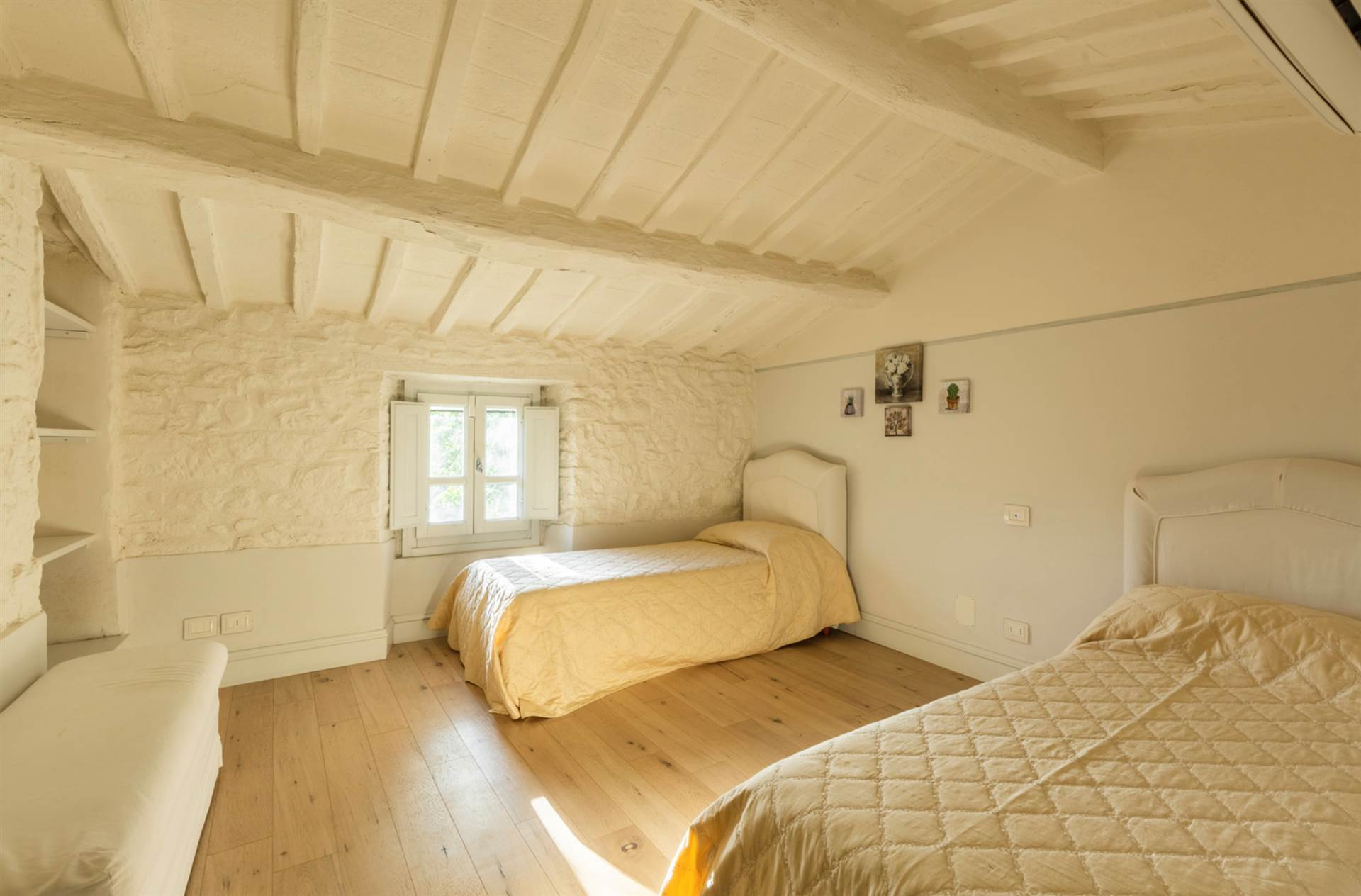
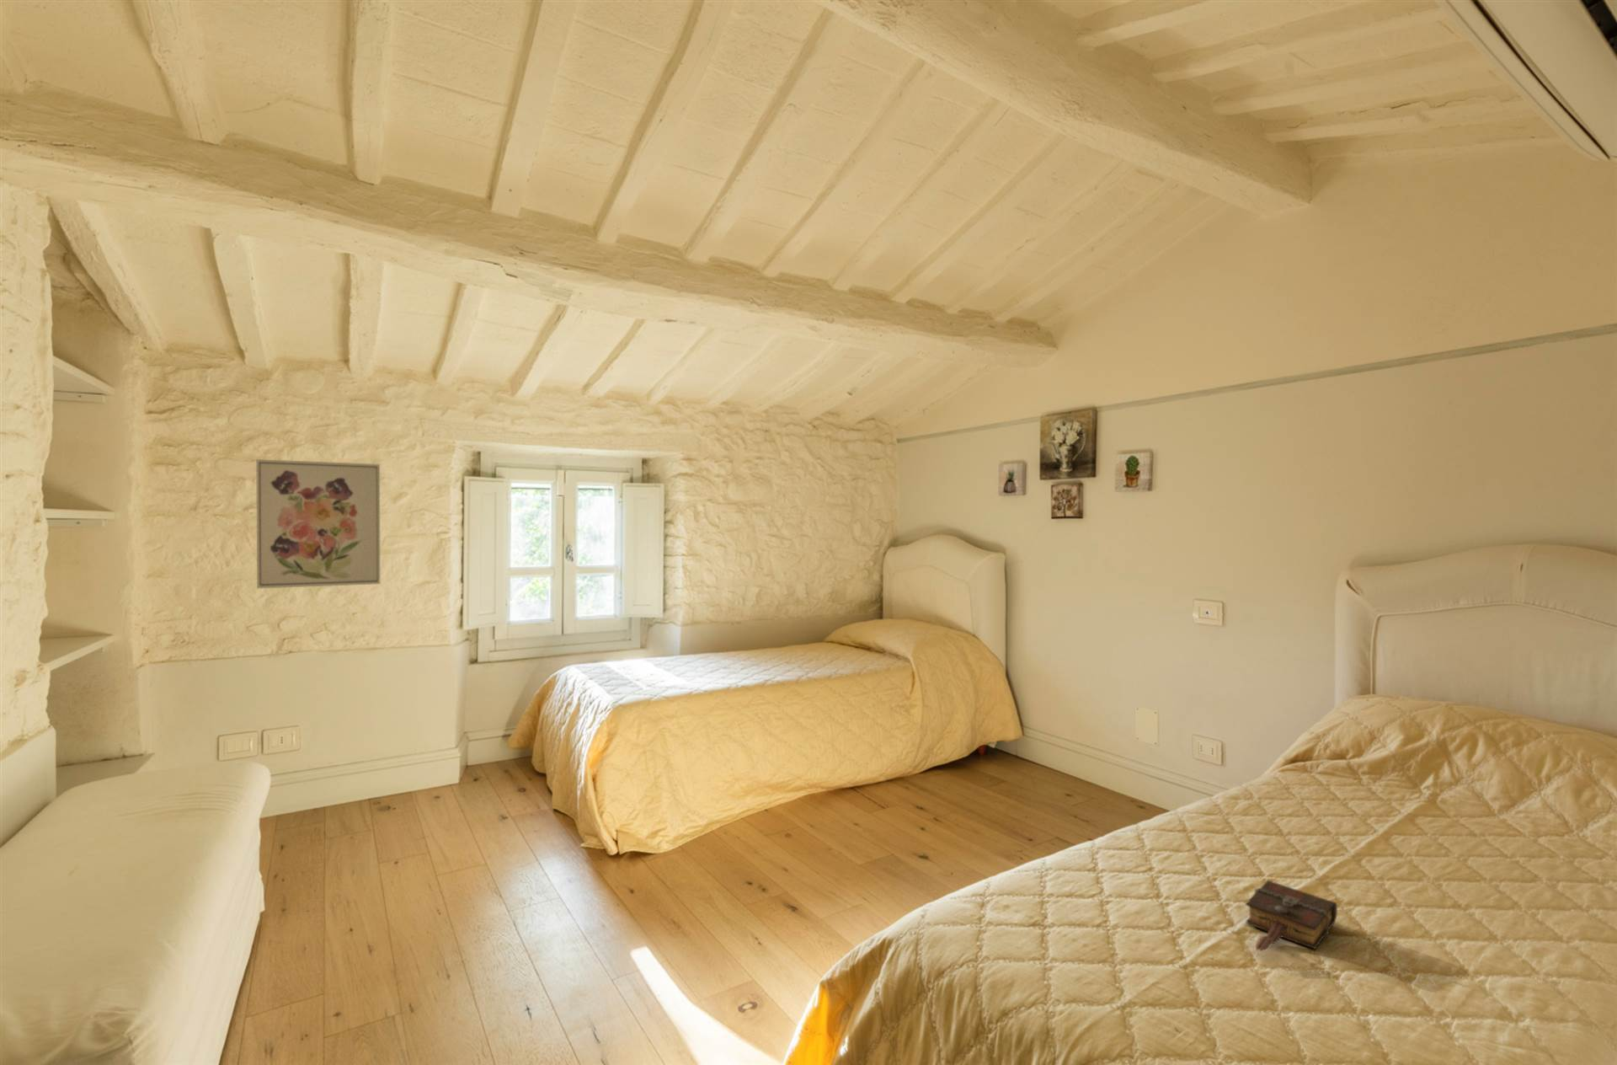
+ book [1245,880,1338,952]
+ wall art [255,459,380,588]
